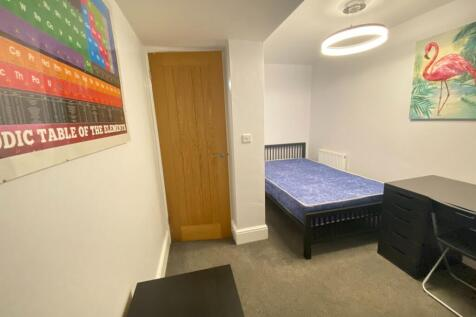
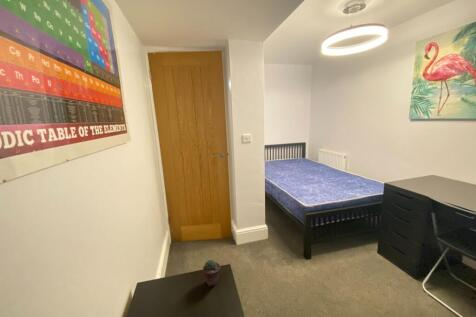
+ potted succulent [202,259,221,287]
